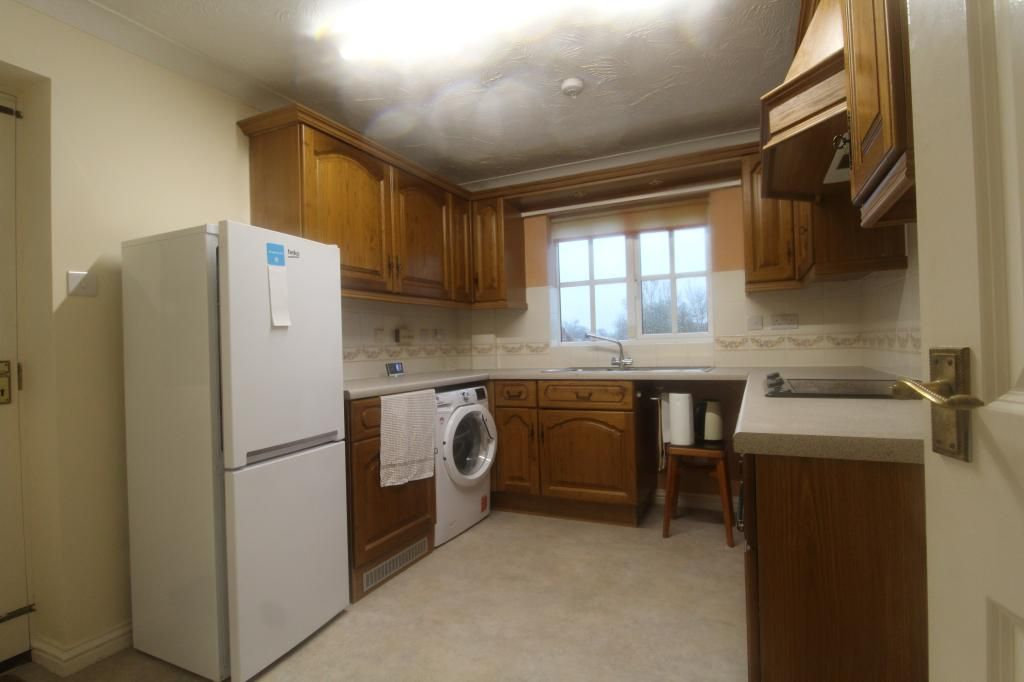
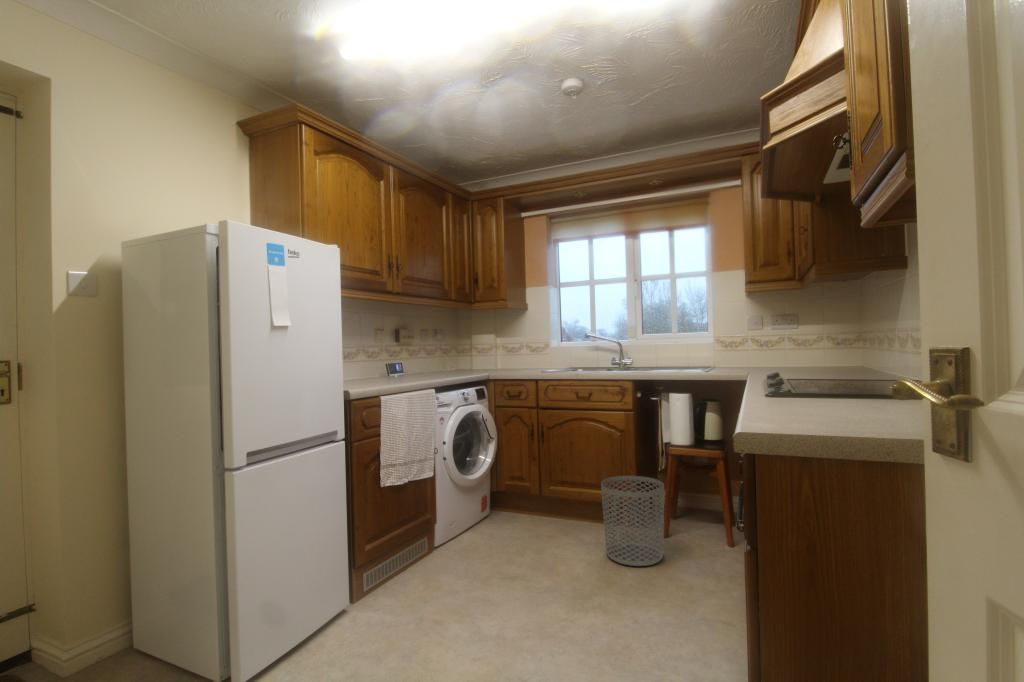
+ waste bin [600,475,665,567]
